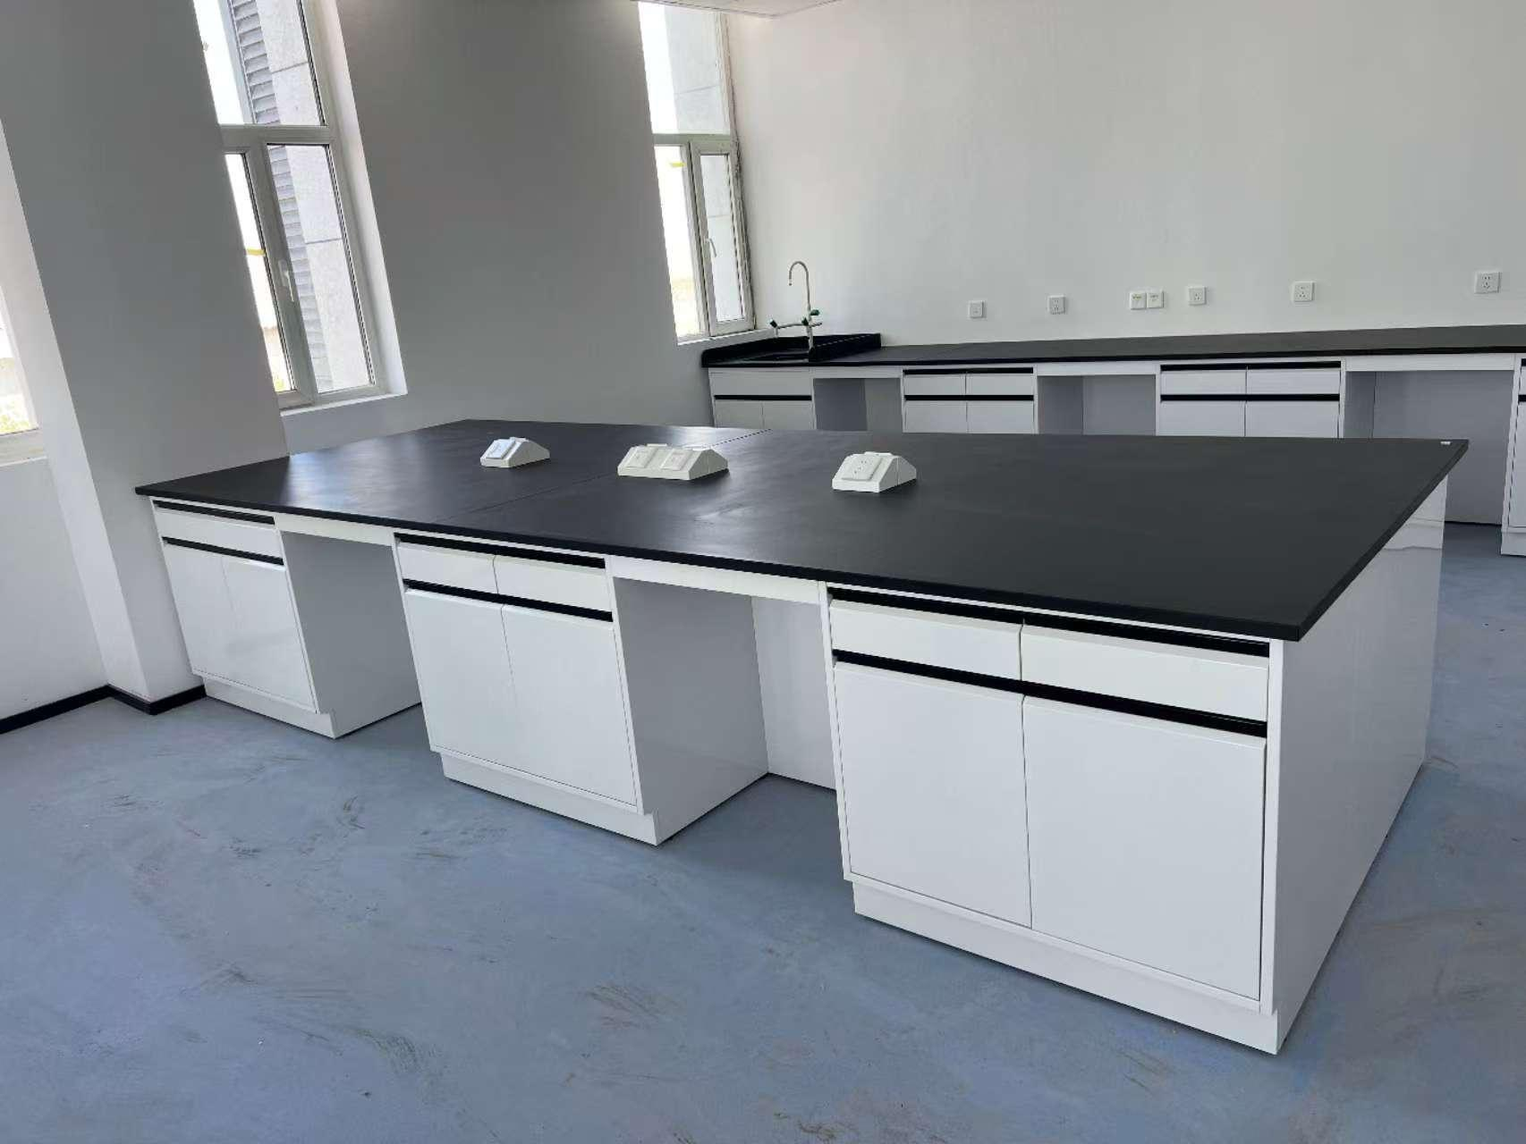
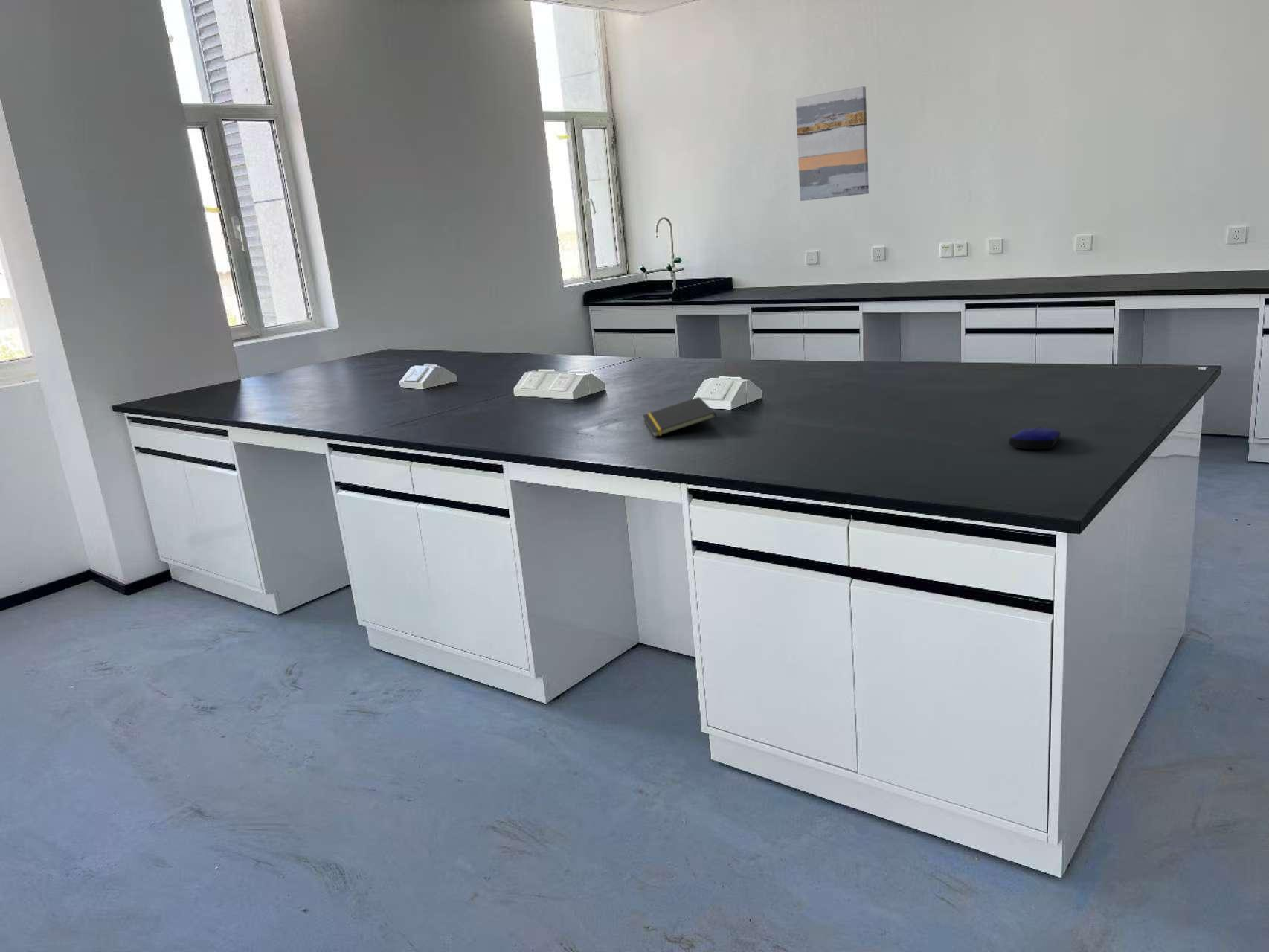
+ notepad [642,396,717,438]
+ wall art [794,86,870,202]
+ computer mouse [1008,426,1061,450]
